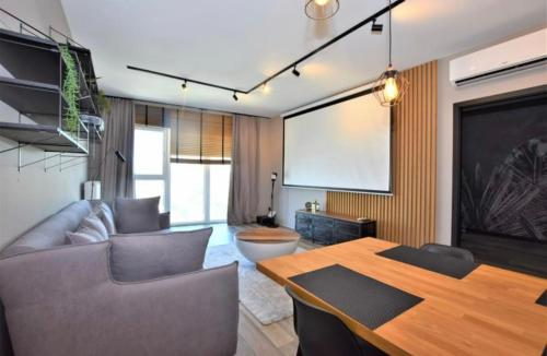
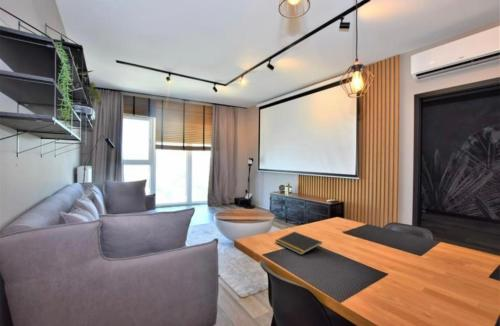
+ notepad [274,231,323,256]
